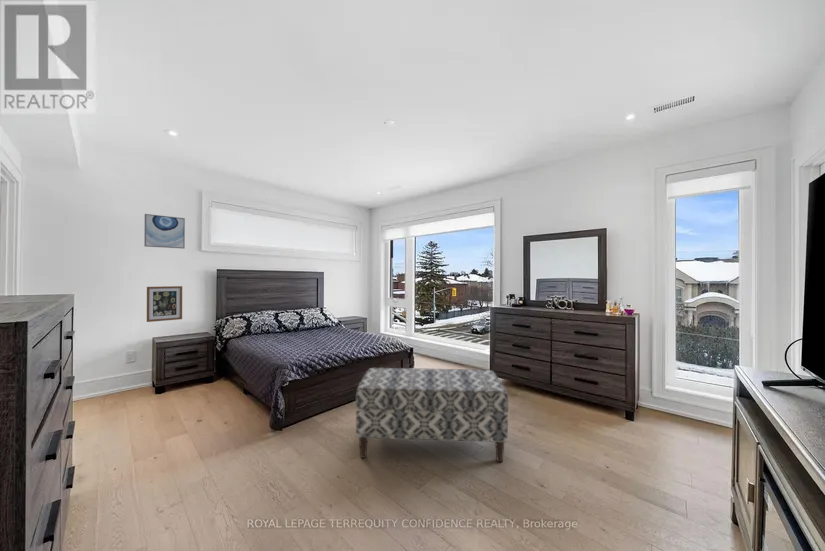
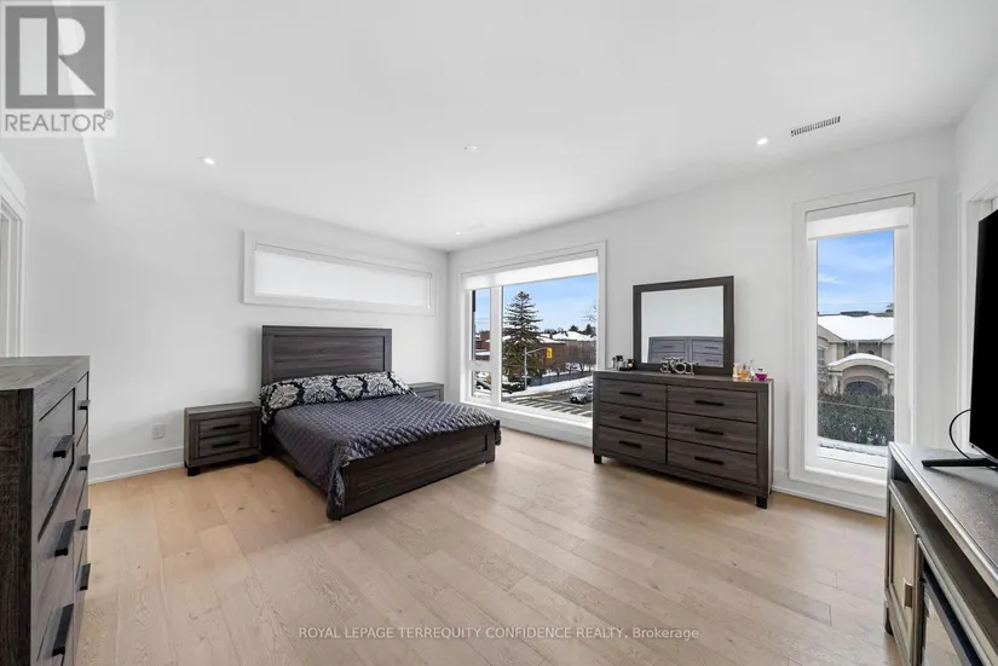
- bench [355,367,509,463]
- wall art [146,285,183,323]
- wall art [143,213,186,250]
